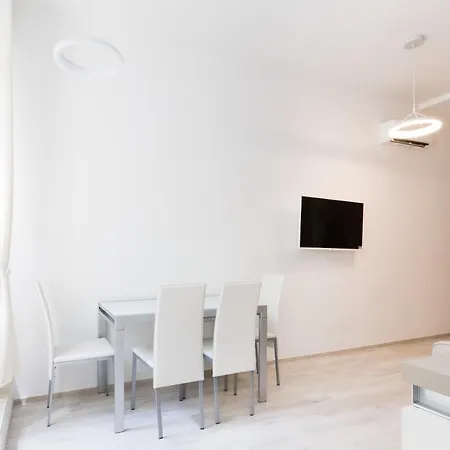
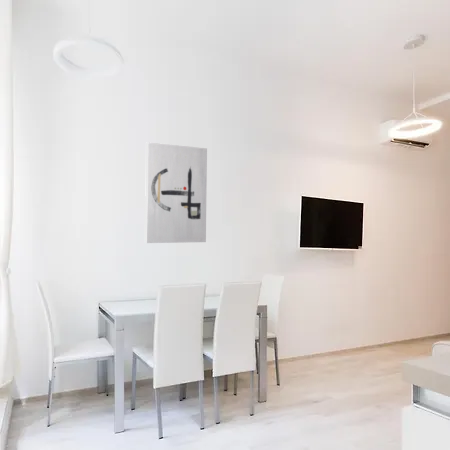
+ wall art [144,141,208,244]
